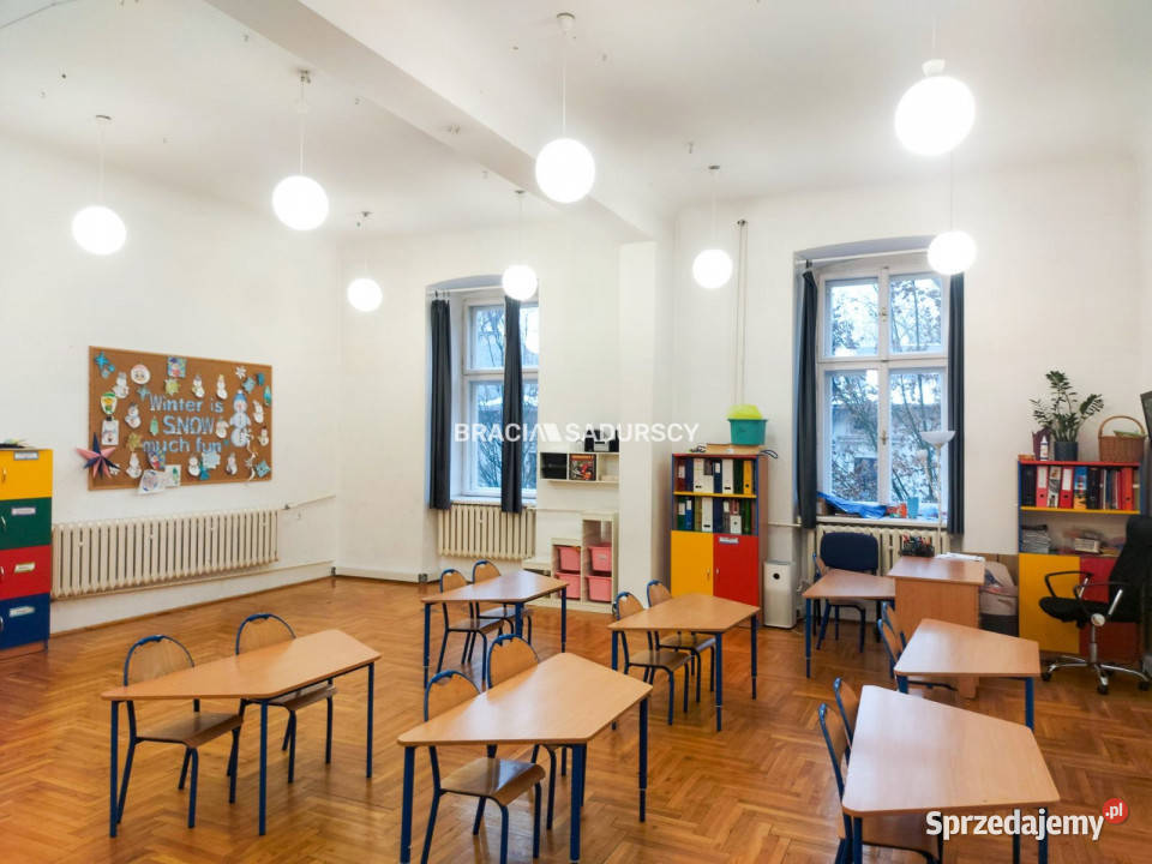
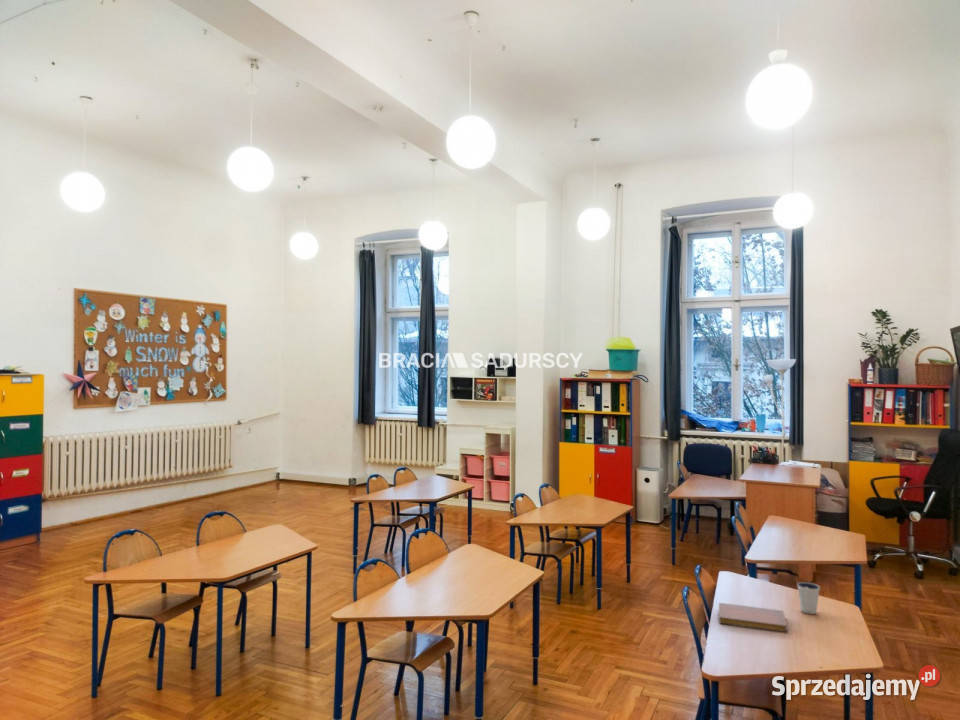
+ notebook [718,602,788,633]
+ dixie cup [796,581,821,615]
